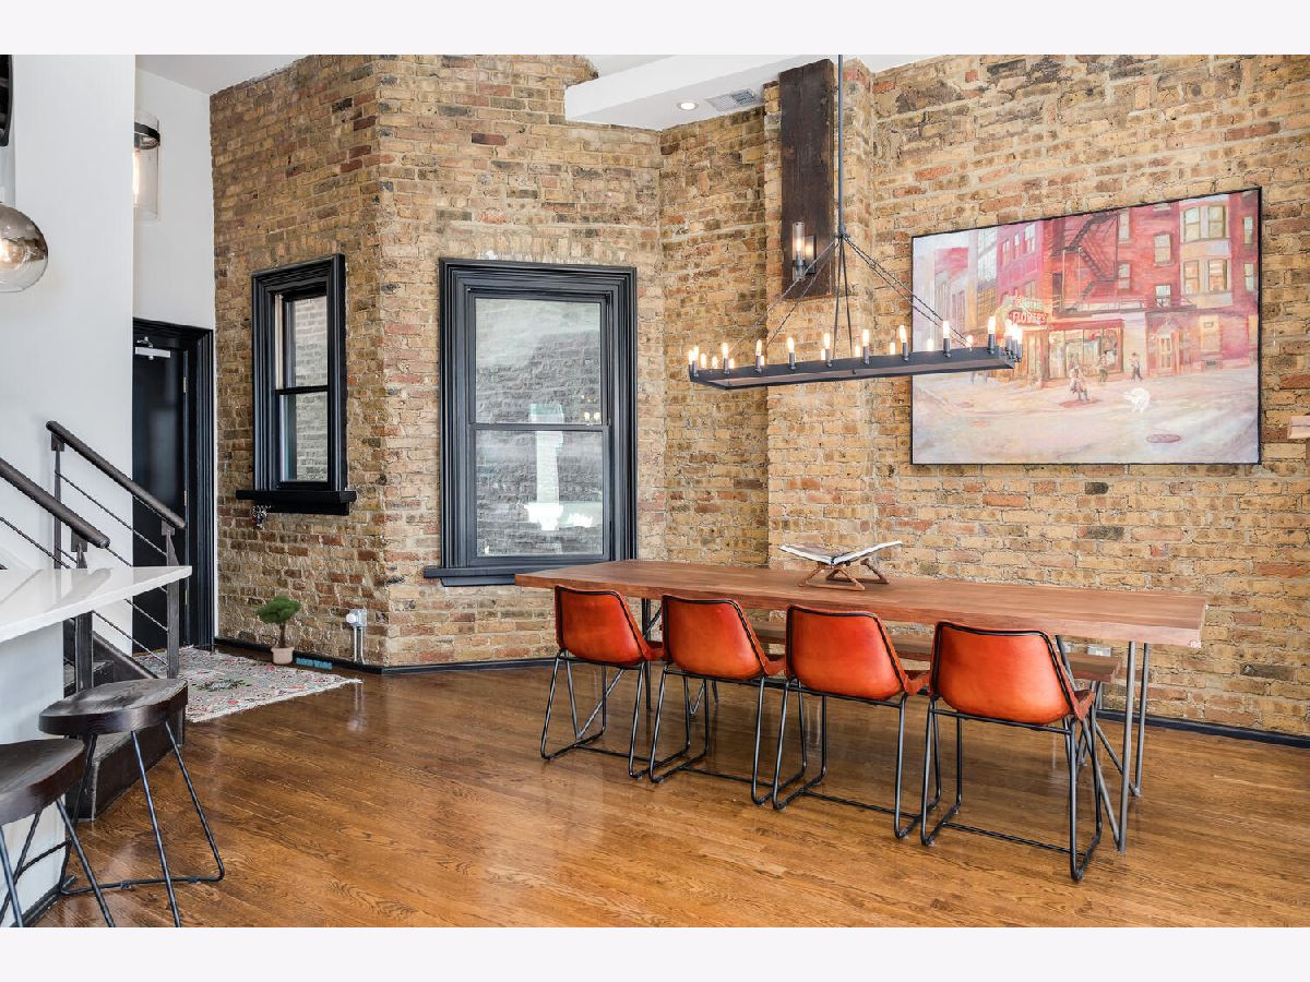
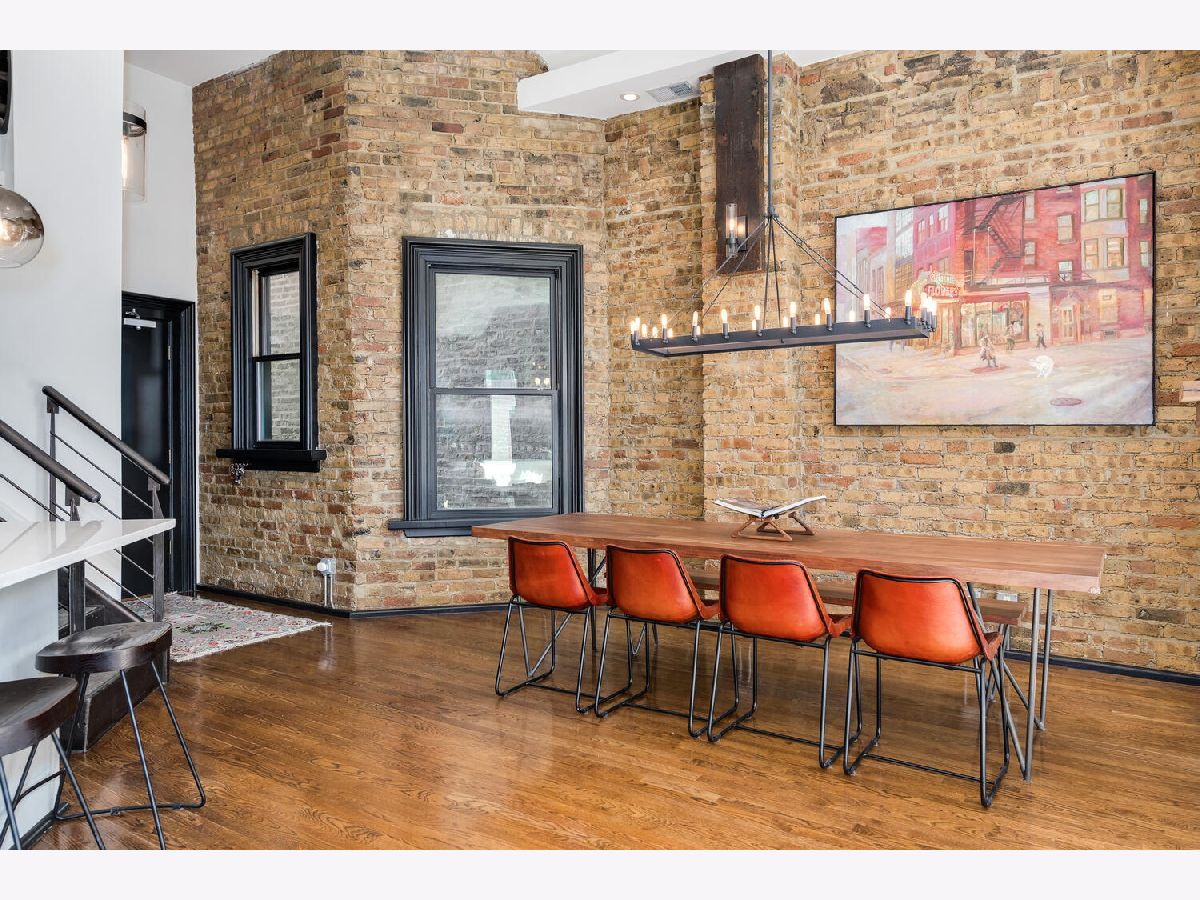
- potted tree [254,595,333,670]
